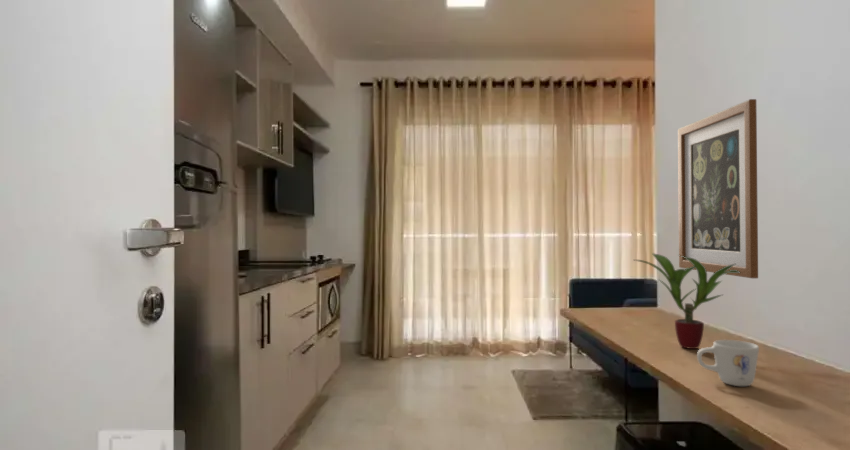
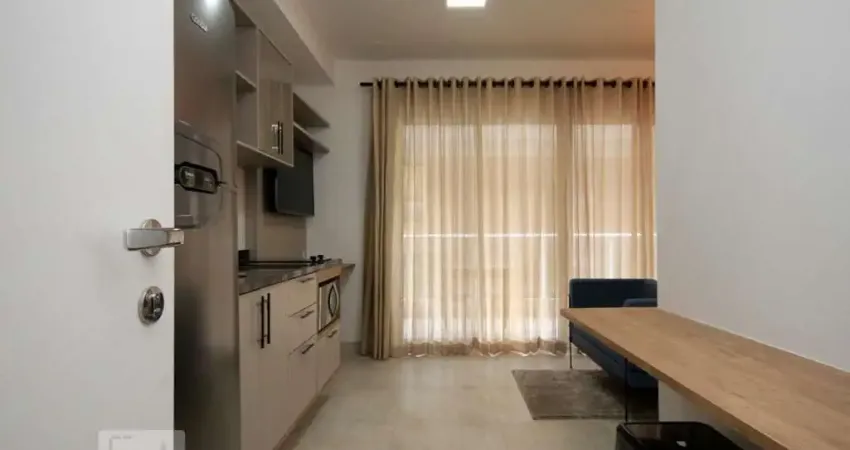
- mug [696,339,760,387]
- potted plant [634,252,740,350]
- wall art [677,98,759,279]
